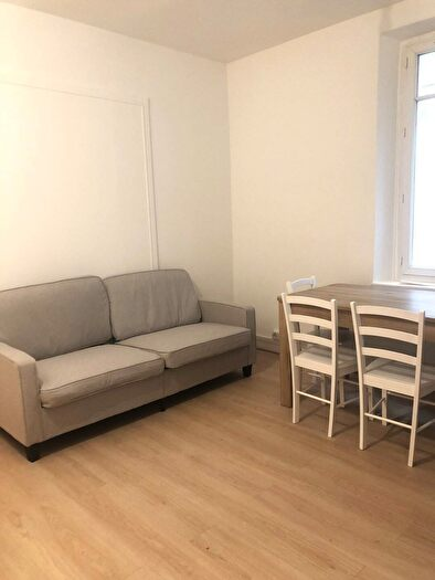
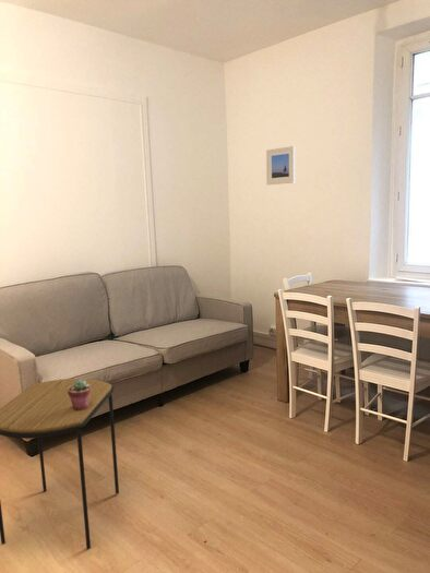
+ side table [0,378,120,550]
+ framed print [265,145,297,186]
+ potted succulent [68,380,91,410]
